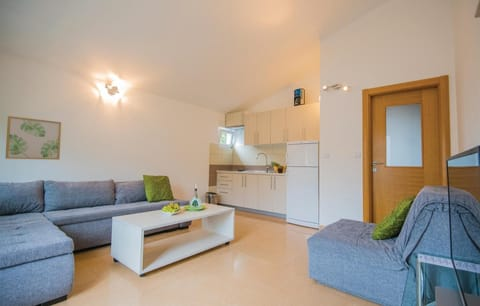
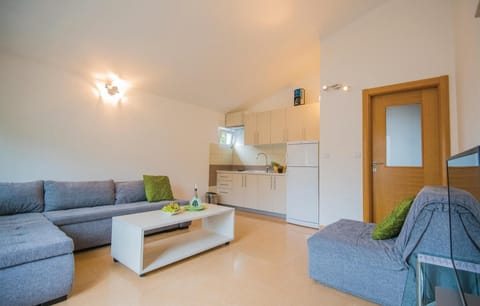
- wall art [4,115,62,161]
